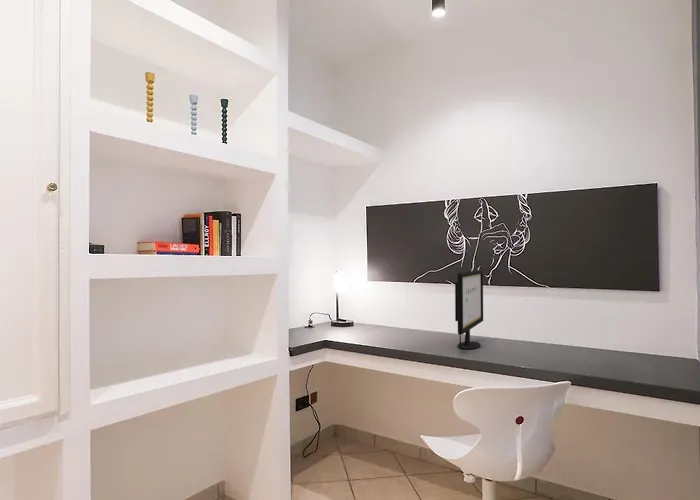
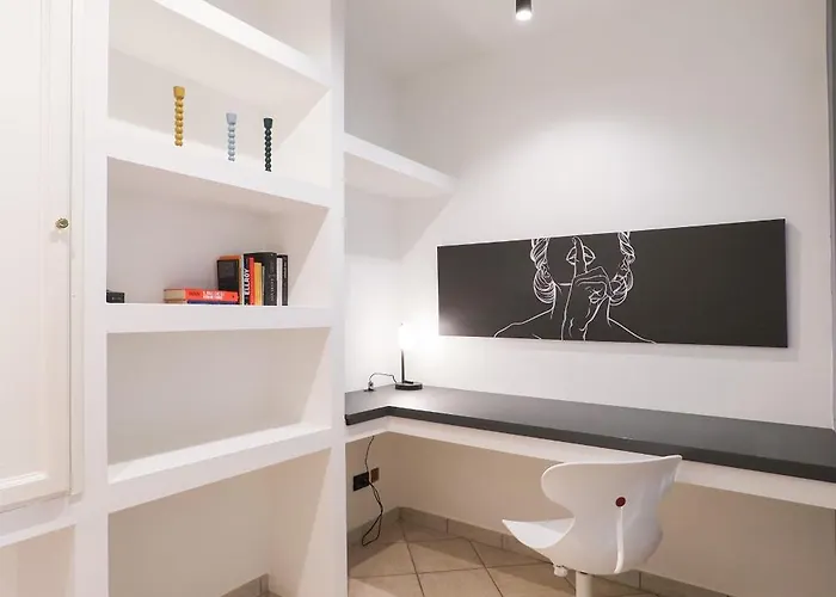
- computer monitor [454,269,484,350]
